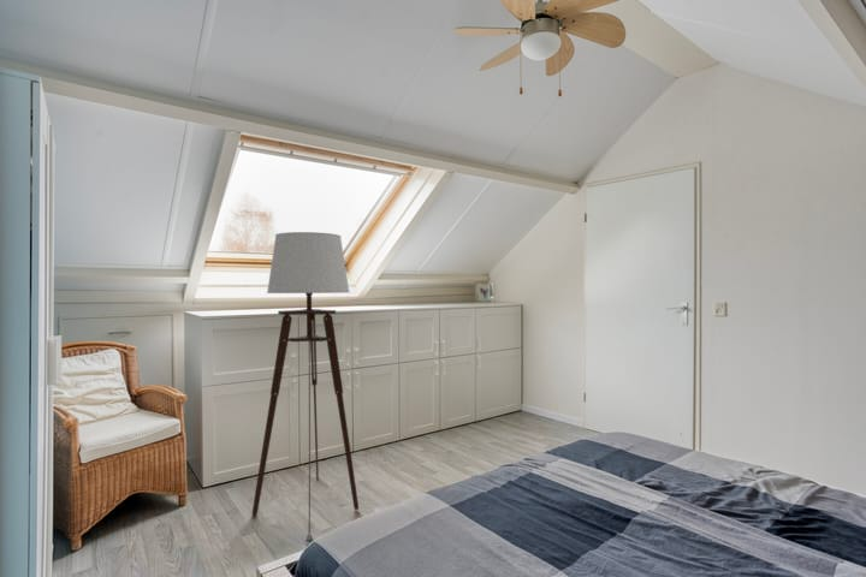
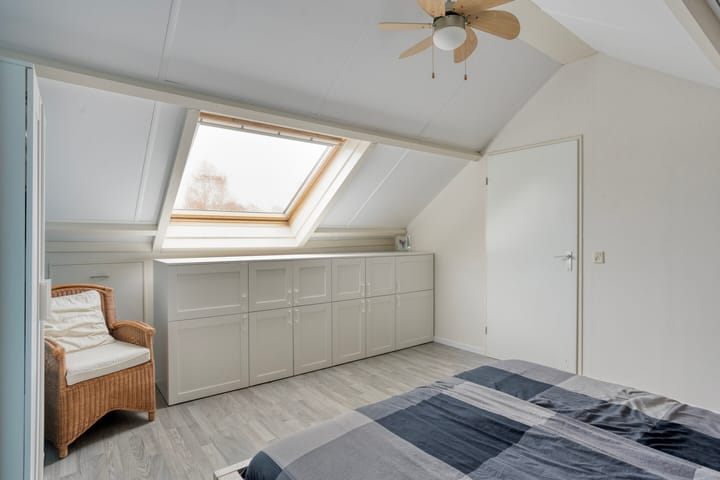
- floor lamp [251,231,360,545]
